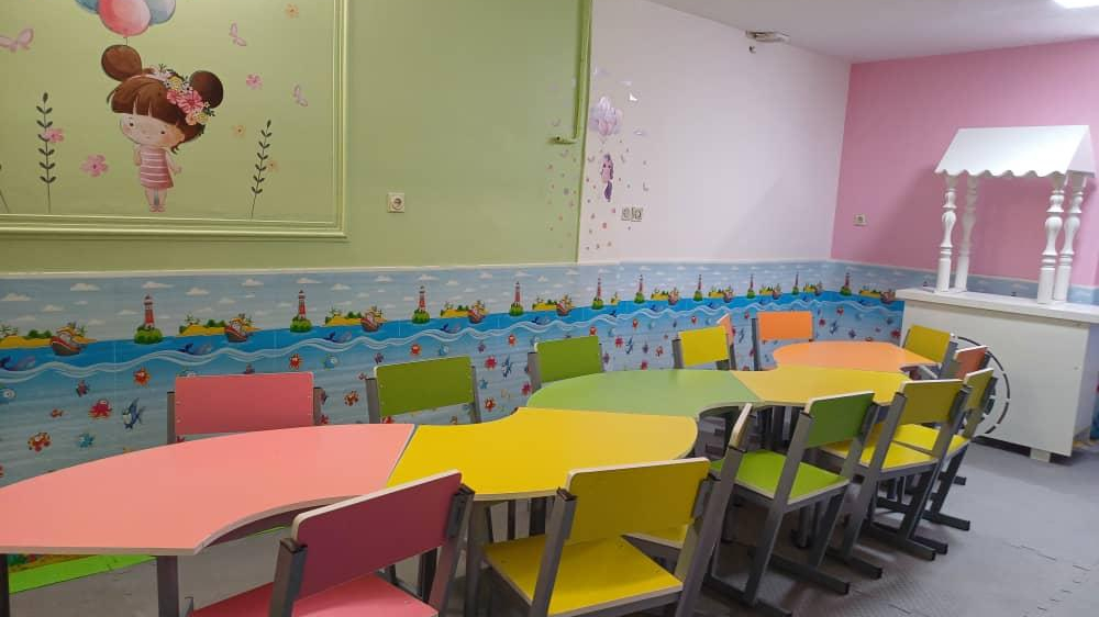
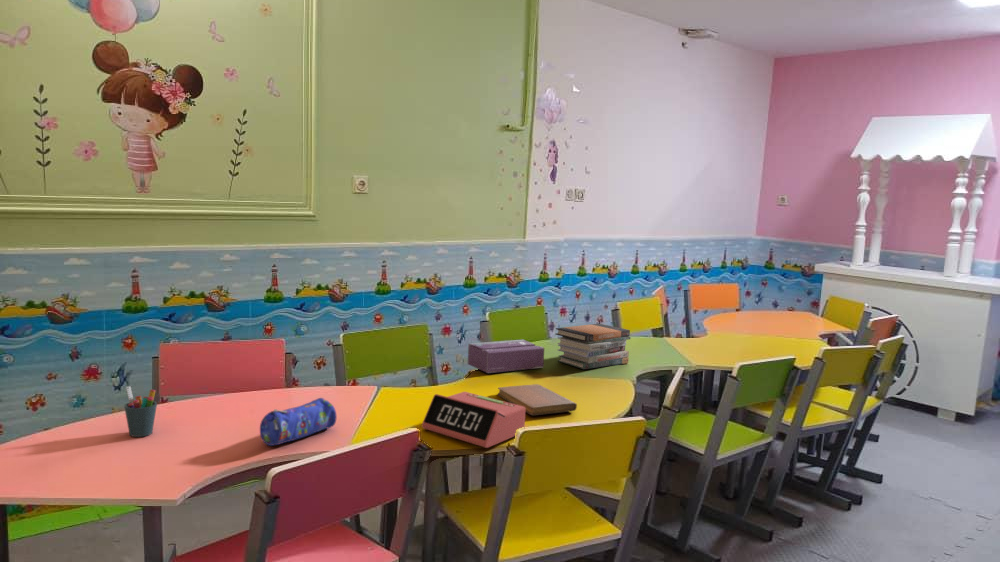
+ notebook [497,383,578,416]
+ pen holder [123,385,158,438]
+ book stack [554,323,631,370]
+ alarm clock [421,391,526,449]
+ tissue box [467,339,545,374]
+ pencil case [259,397,338,447]
